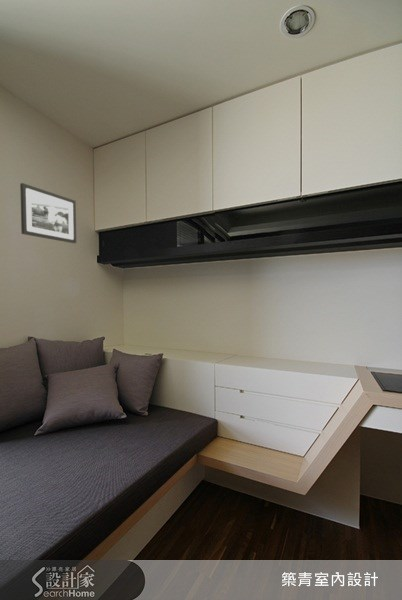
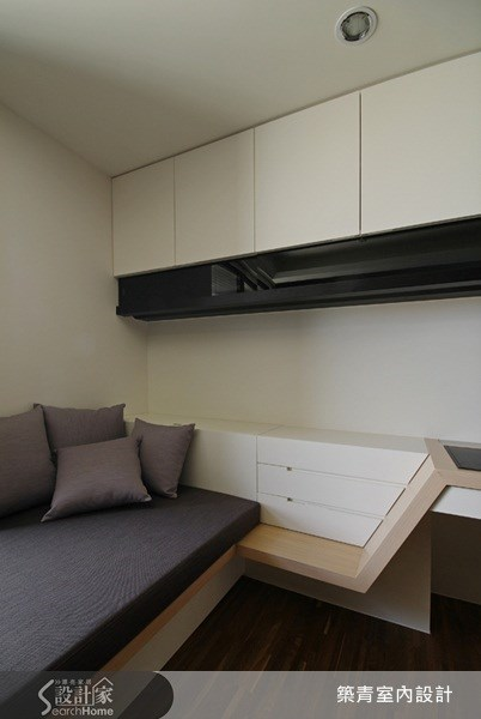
- picture frame [19,182,77,244]
